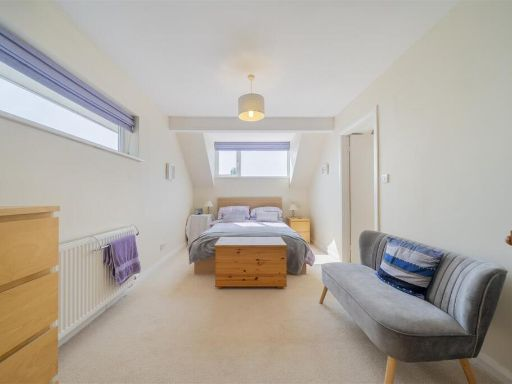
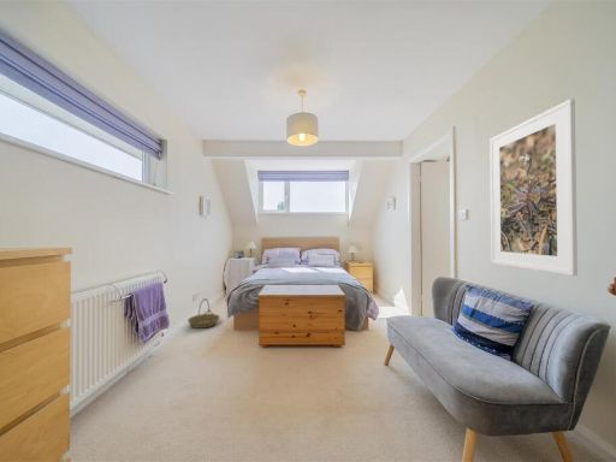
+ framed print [488,97,579,277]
+ basket [186,297,221,330]
